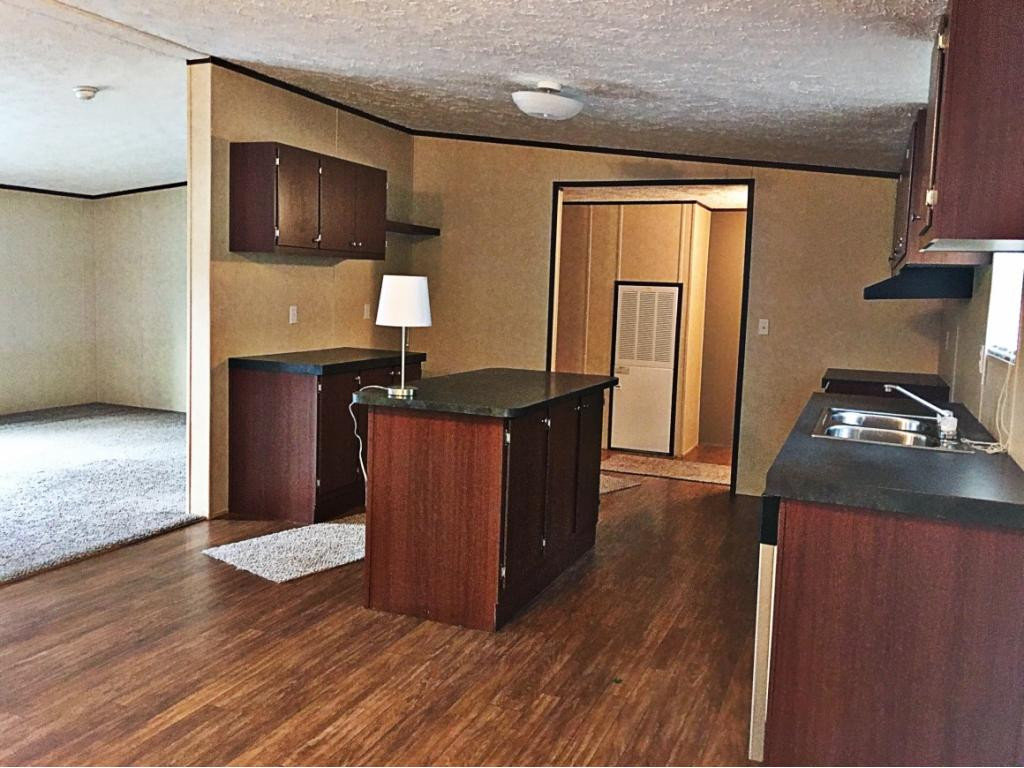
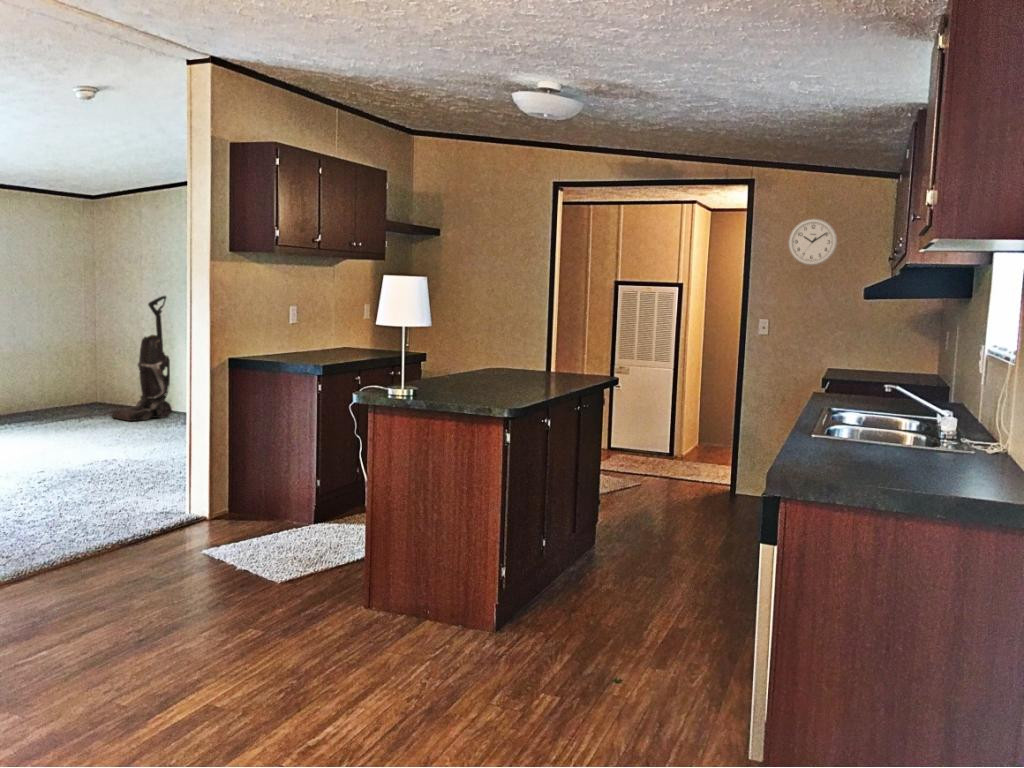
+ wall clock [787,217,838,267]
+ vacuum cleaner [110,295,173,422]
